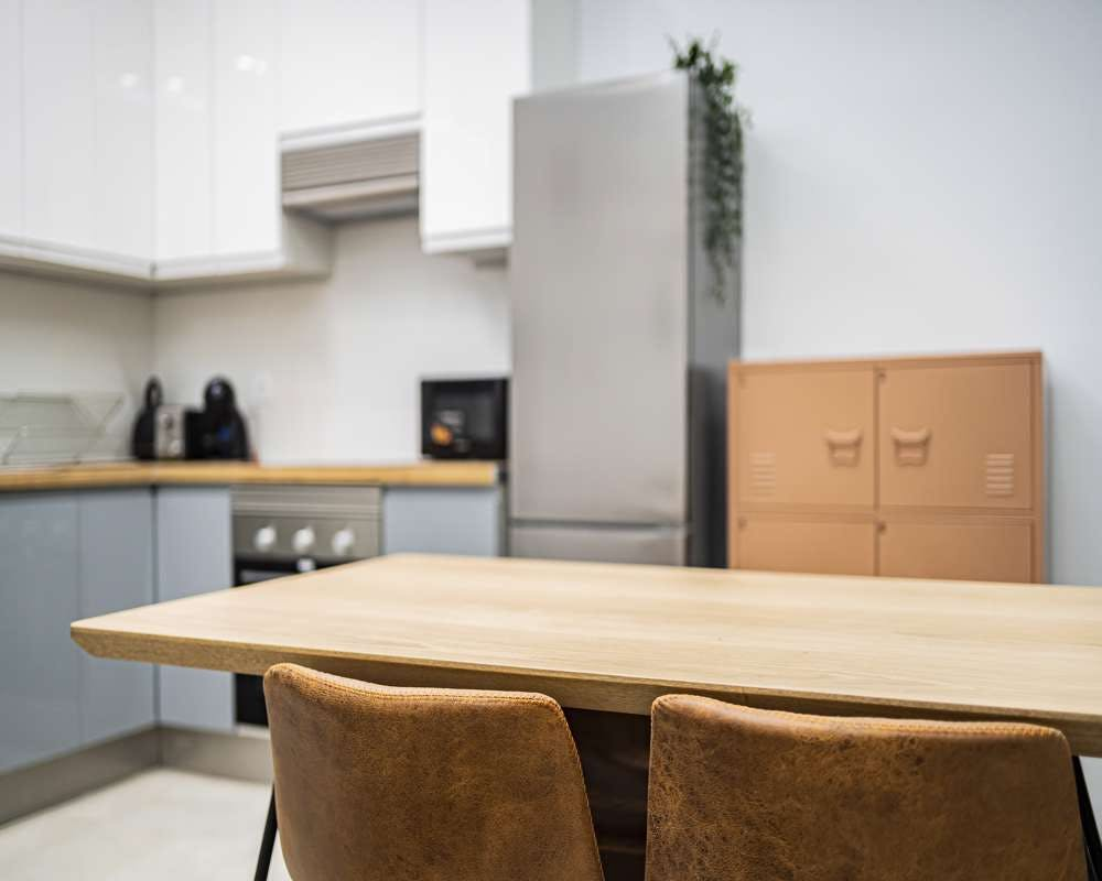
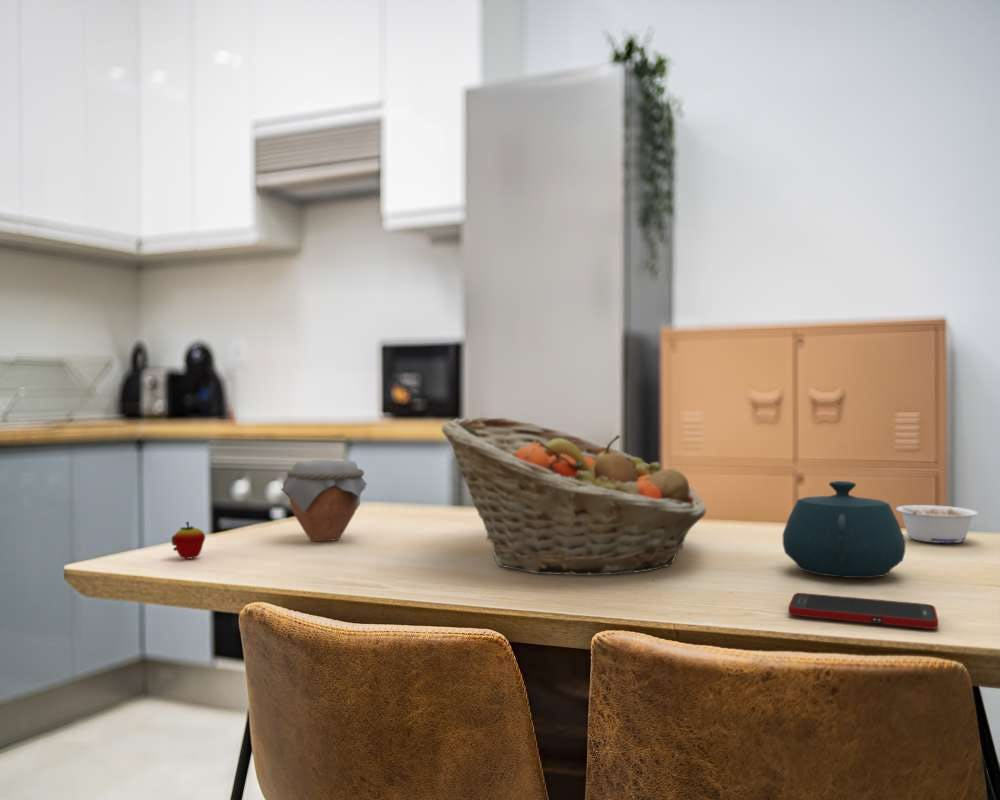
+ jar [280,459,368,542]
+ apple [170,503,206,560]
+ teapot [782,480,906,579]
+ legume [895,504,979,544]
+ fruit basket [440,415,707,576]
+ cell phone [787,592,939,630]
